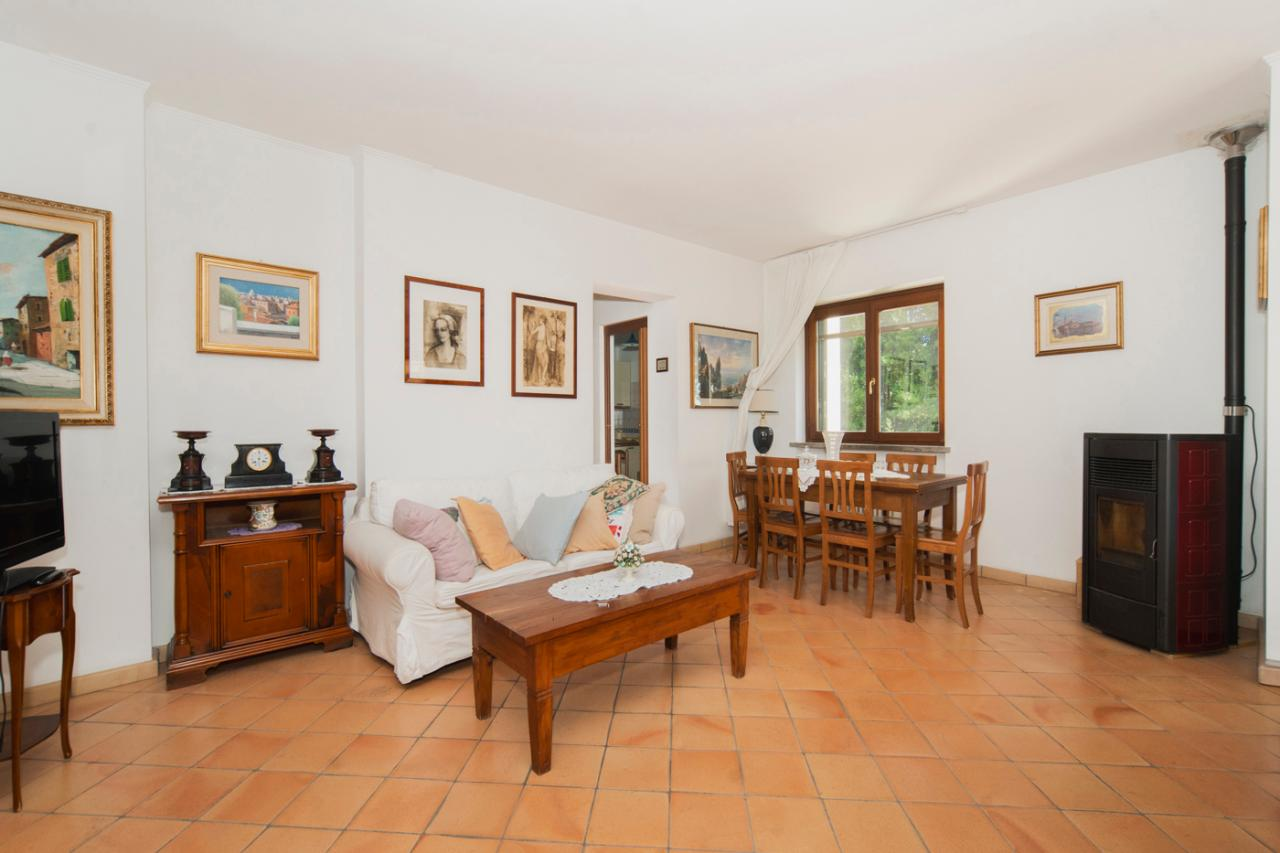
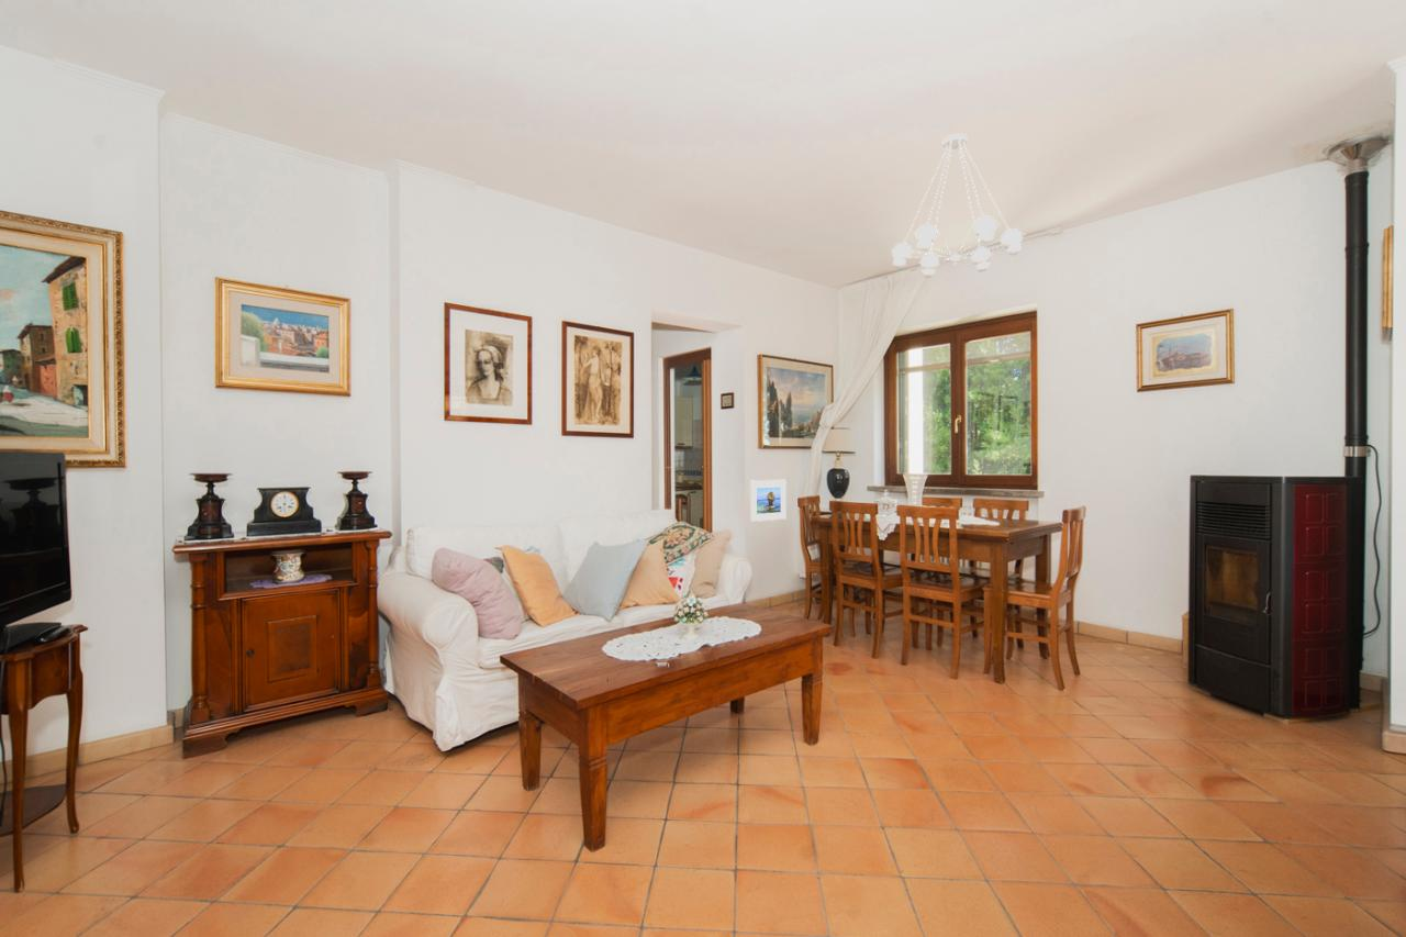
+ chandelier [889,133,1027,279]
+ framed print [749,479,788,523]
